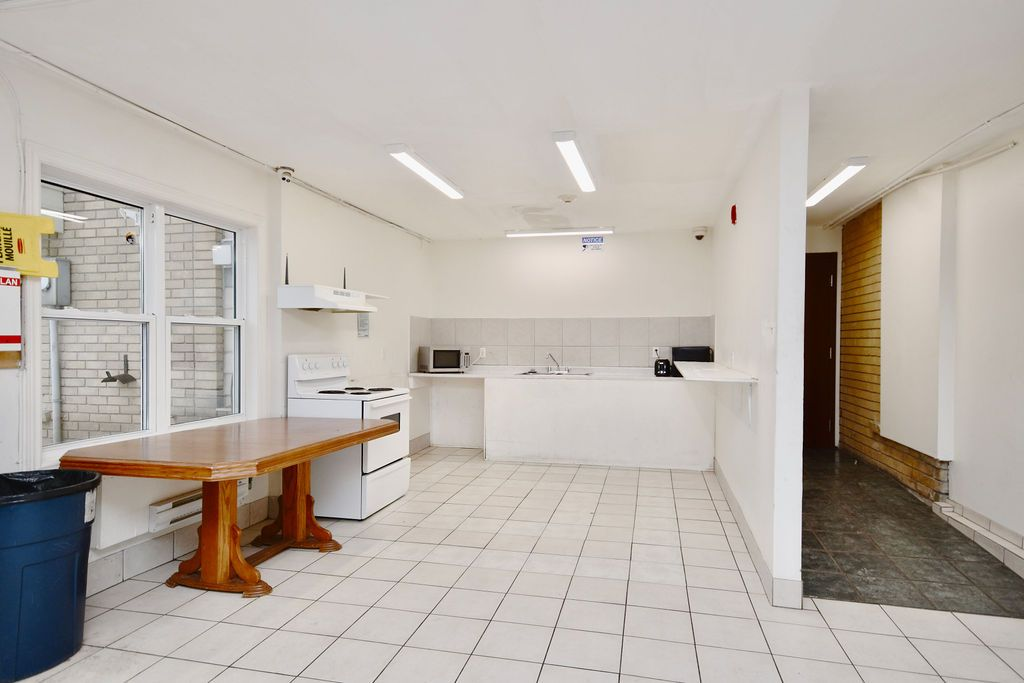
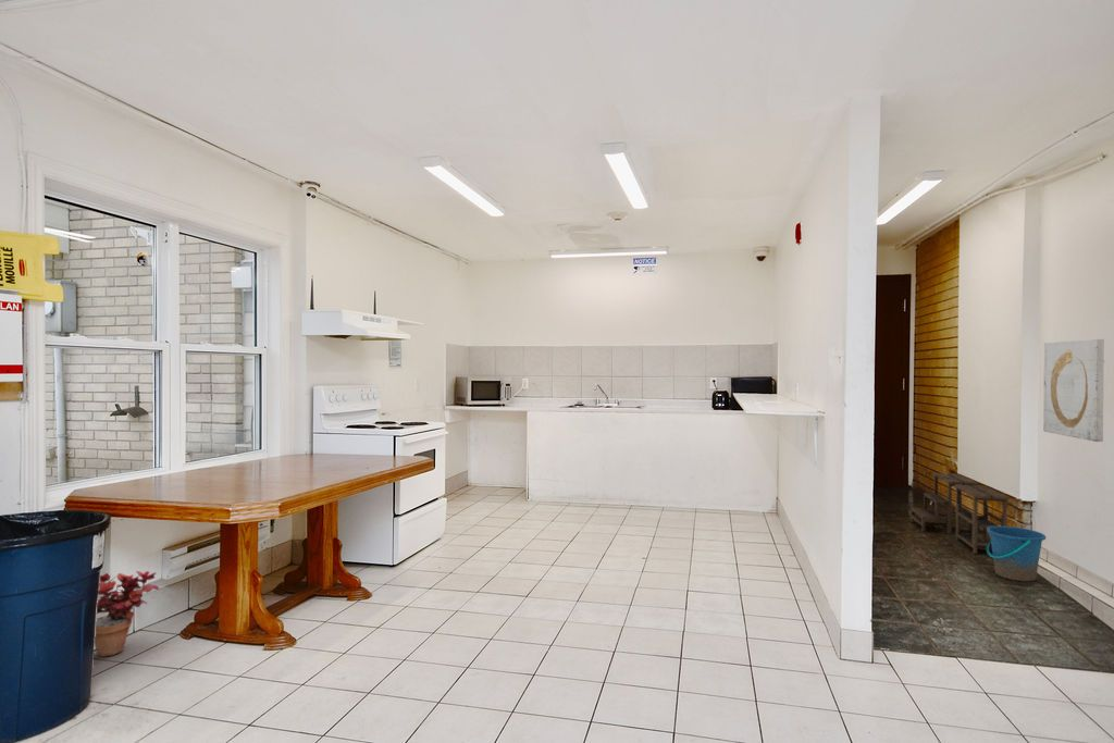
+ bucket [986,525,1047,582]
+ wall art [1042,338,1105,443]
+ step stool [909,472,1010,555]
+ potted plant [94,570,160,658]
